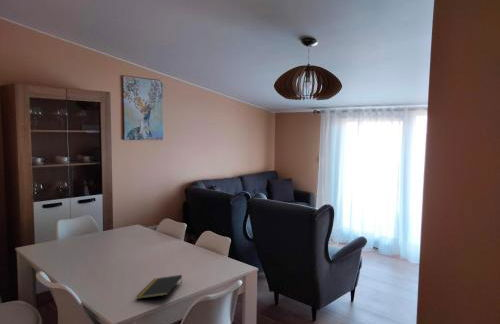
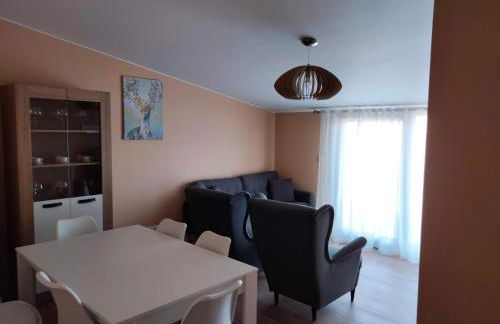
- notepad [135,274,183,300]
